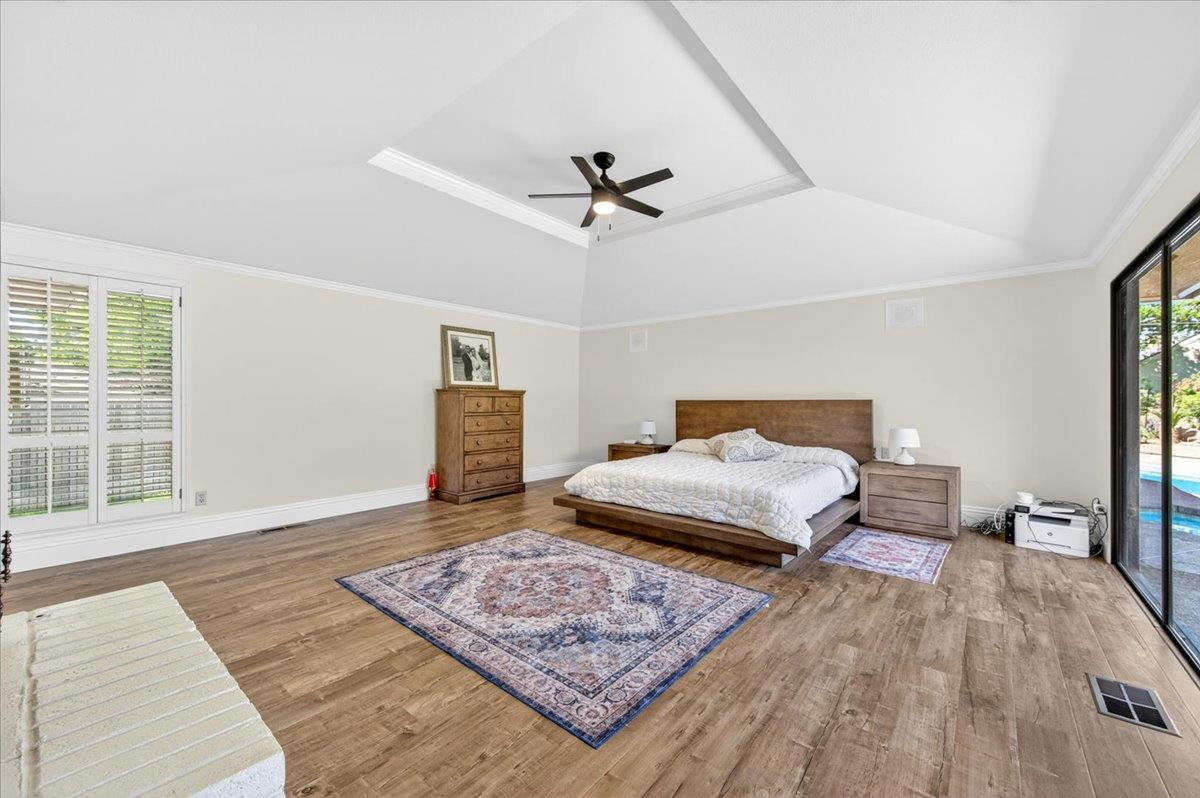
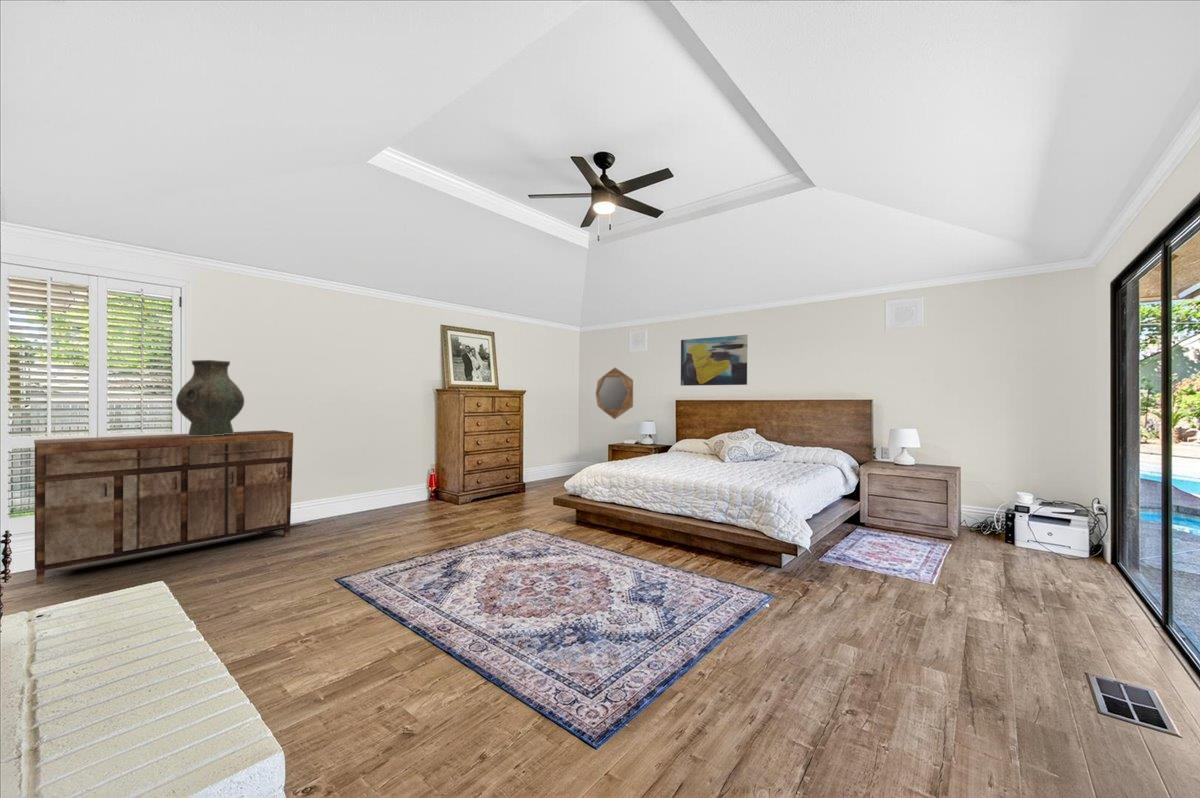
+ wall art [680,334,748,387]
+ home mirror [595,367,634,420]
+ sideboard [33,429,294,585]
+ vase [175,359,245,436]
